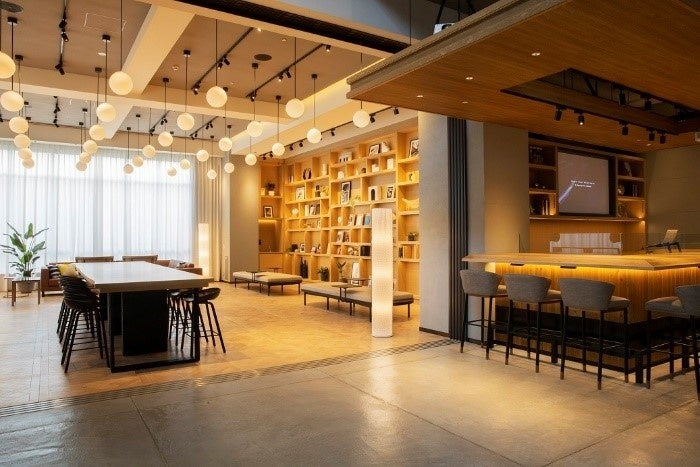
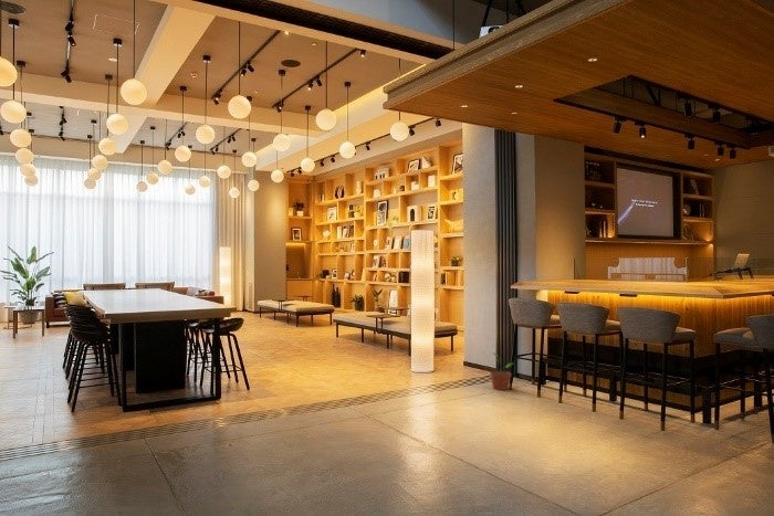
+ potted plant [489,351,513,391]
